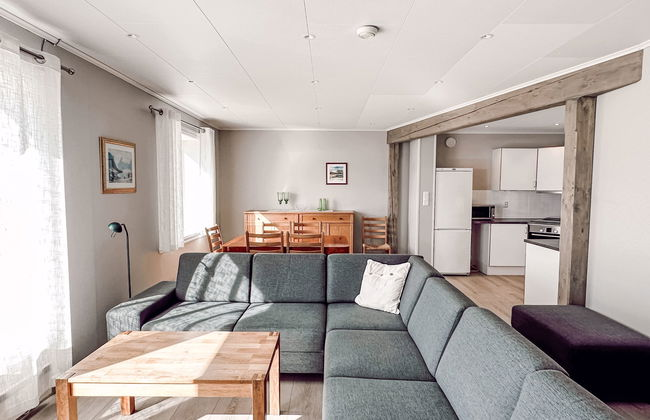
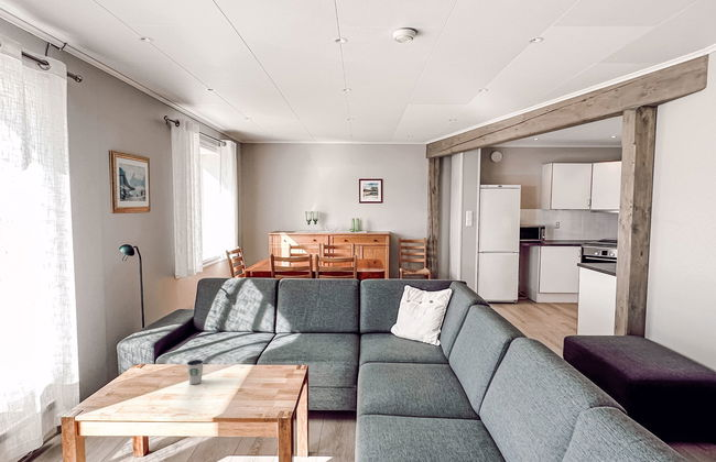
+ dixie cup [185,359,205,385]
